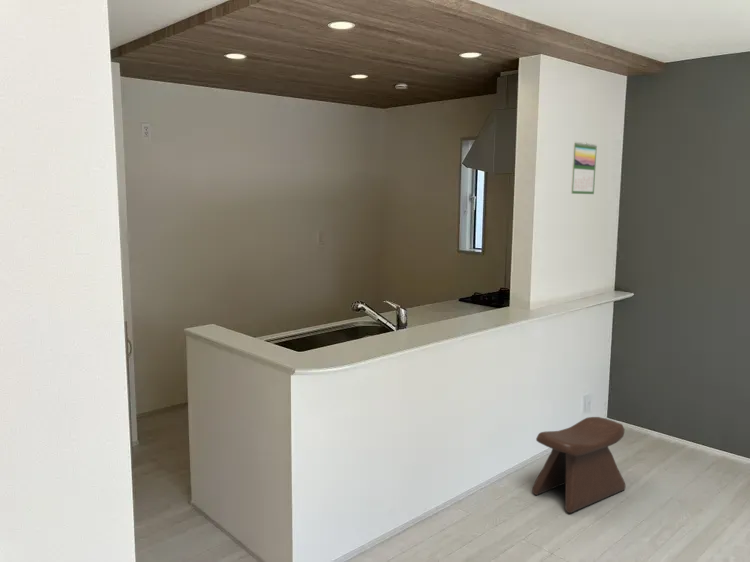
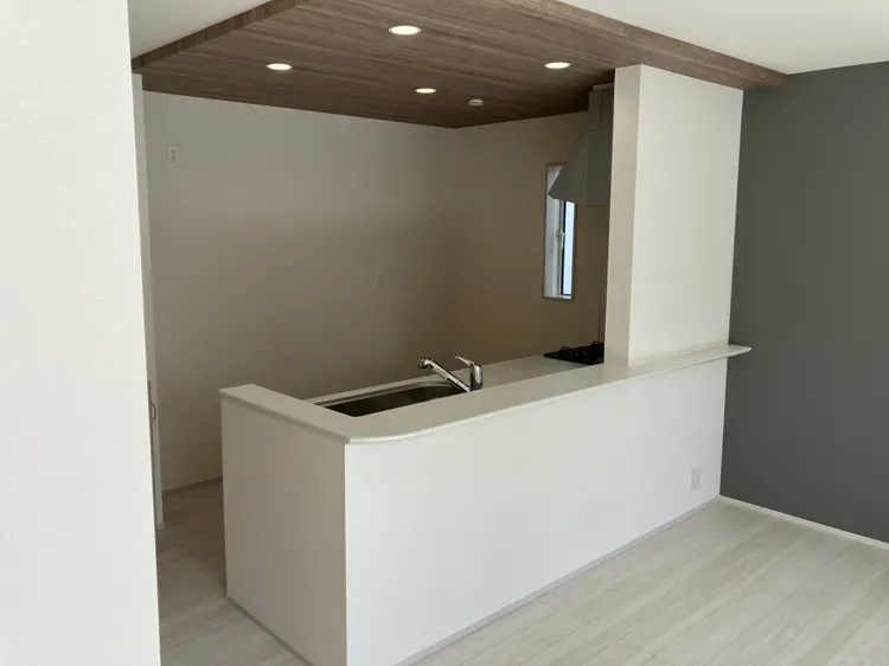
- calendar [570,140,598,195]
- stool [531,416,627,514]
